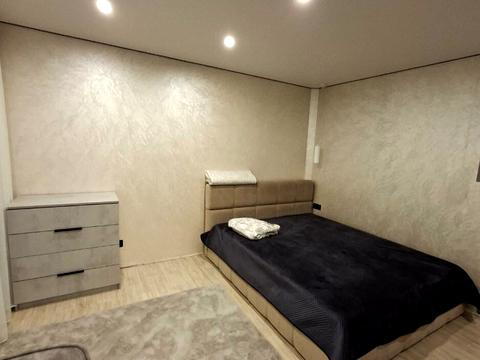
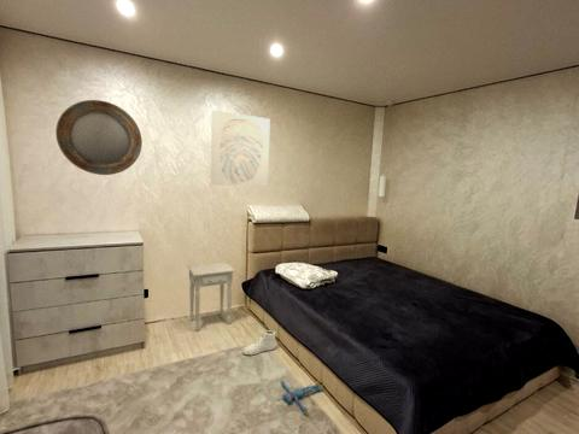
+ home mirror [54,99,144,176]
+ nightstand [186,262,236,333]
+ plush toy [280,379,324,416]
+ sneaker [242,329,277,356]
+ wall art [210,108,271,188]
